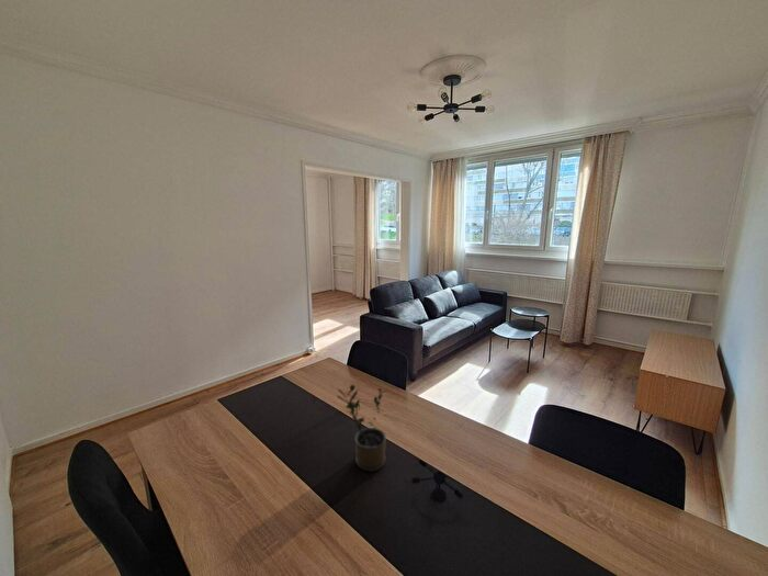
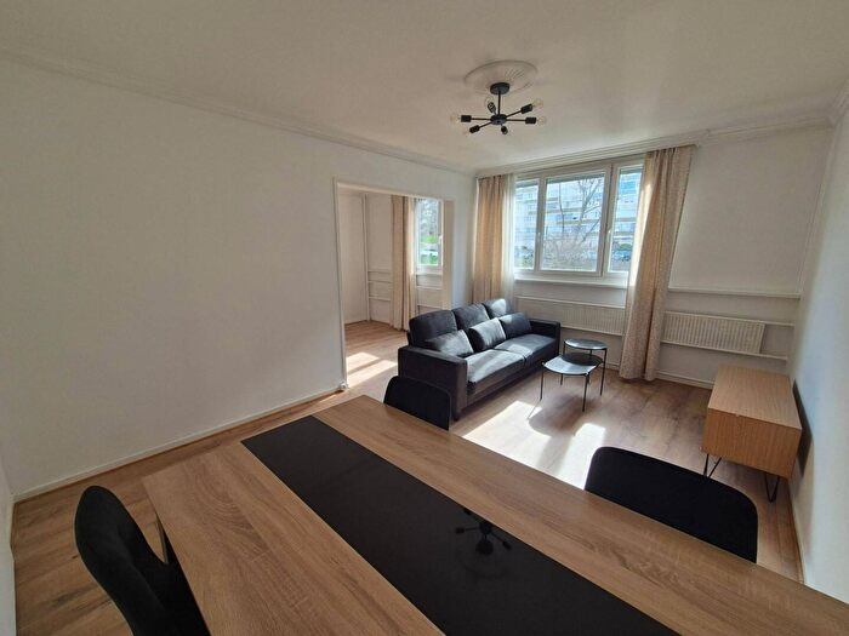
- potted plant [337,384,387,473]
